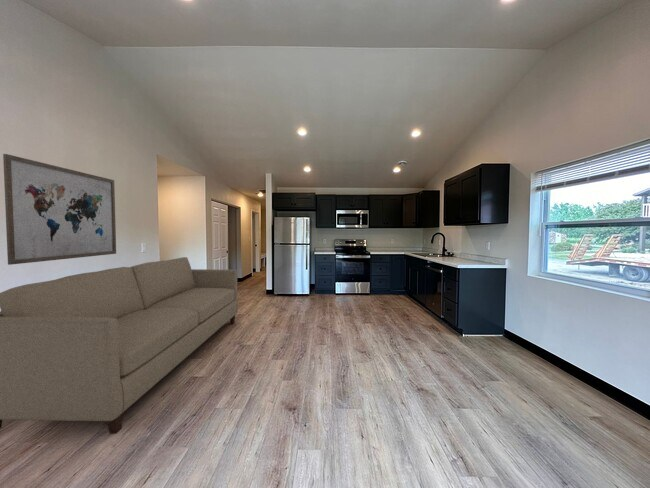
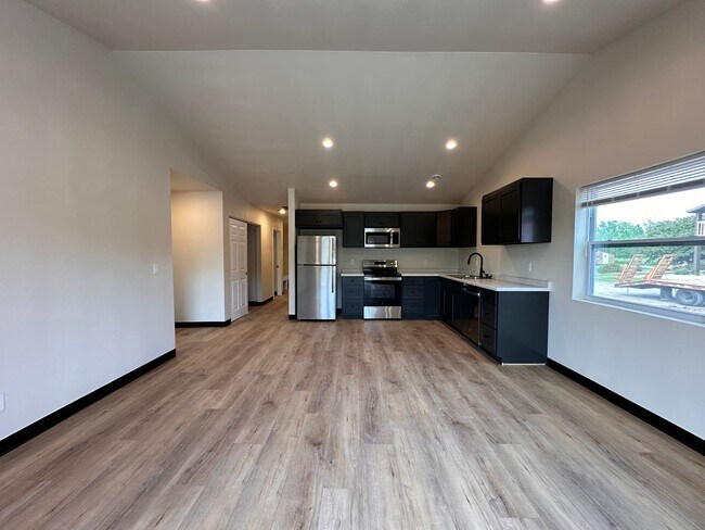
- sofa [0,256,239,435]
- wall art [2,153,117,266]
